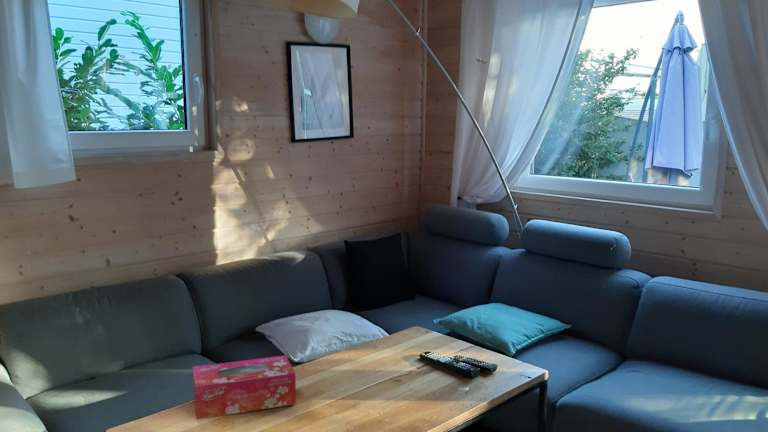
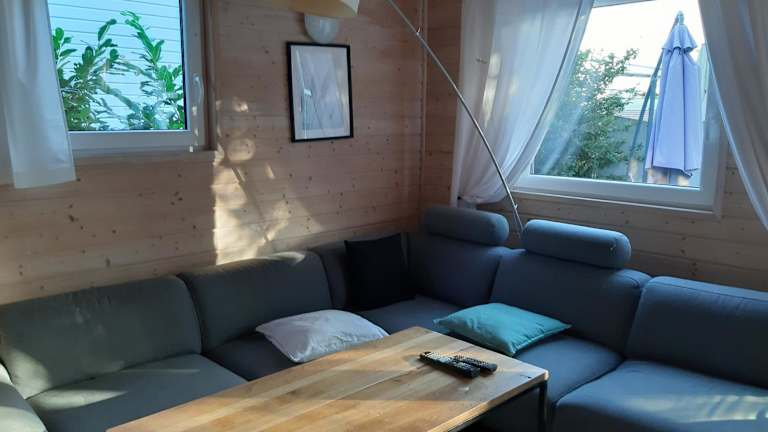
- tissue box [192,354,297,420]
